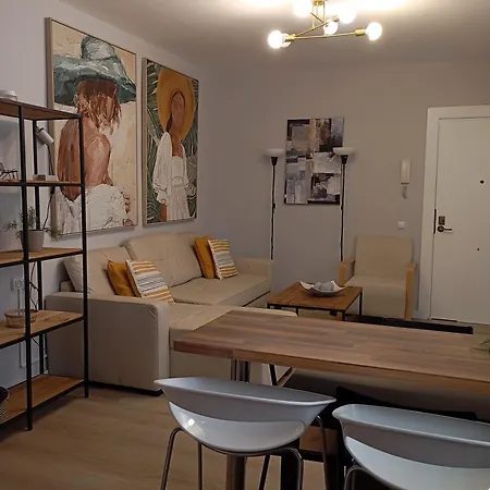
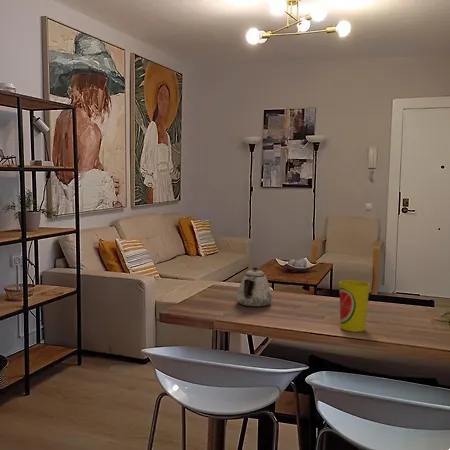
+ cup [338,279,371,333]
+ teapot [236,266,273,308]
